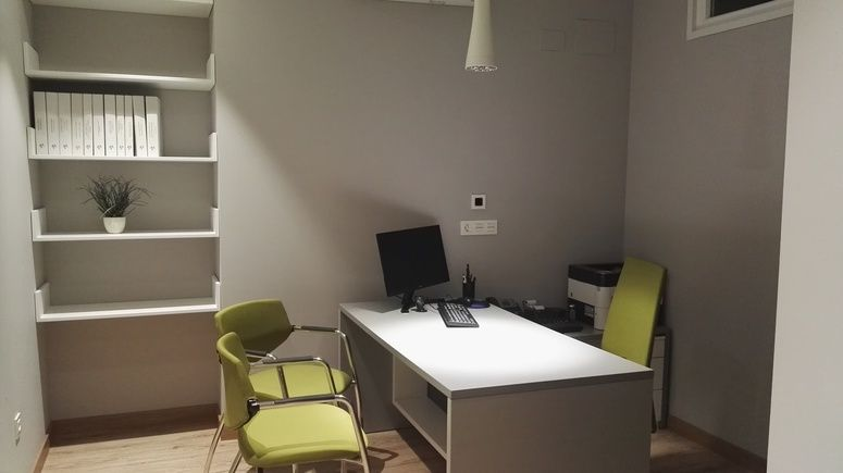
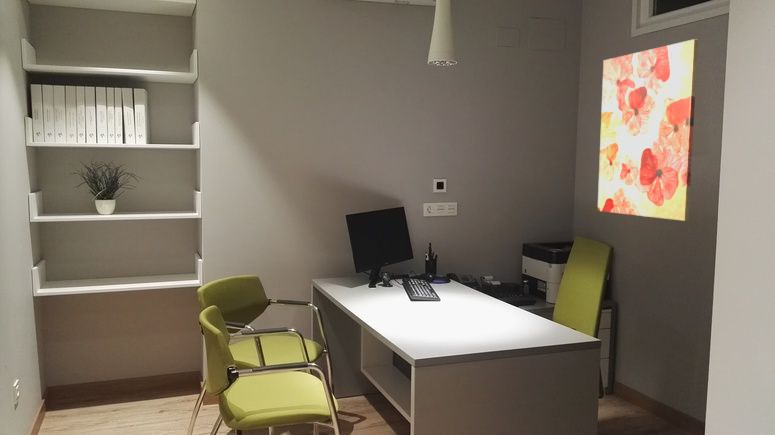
+ wall art [597,38,699,222]
